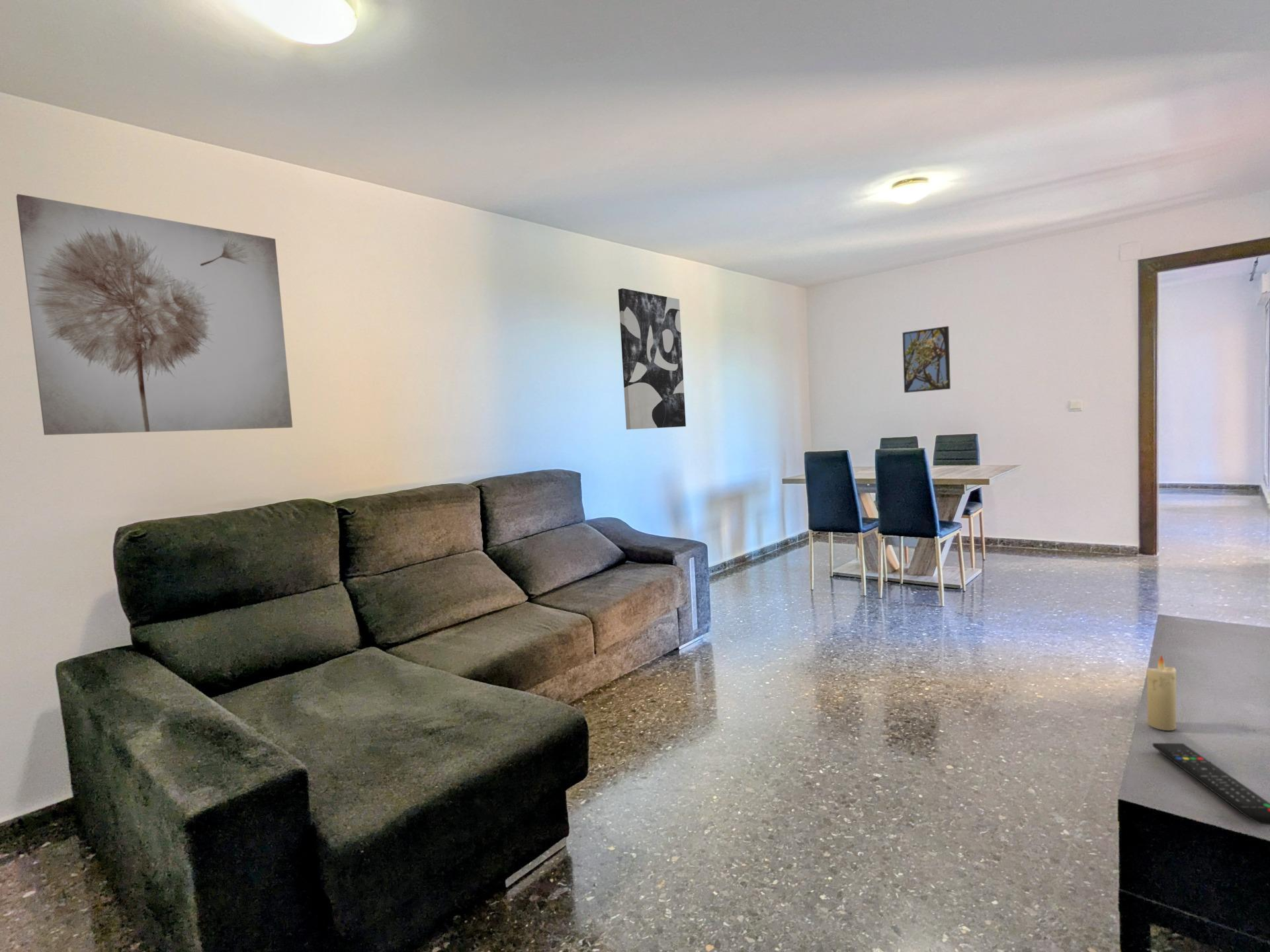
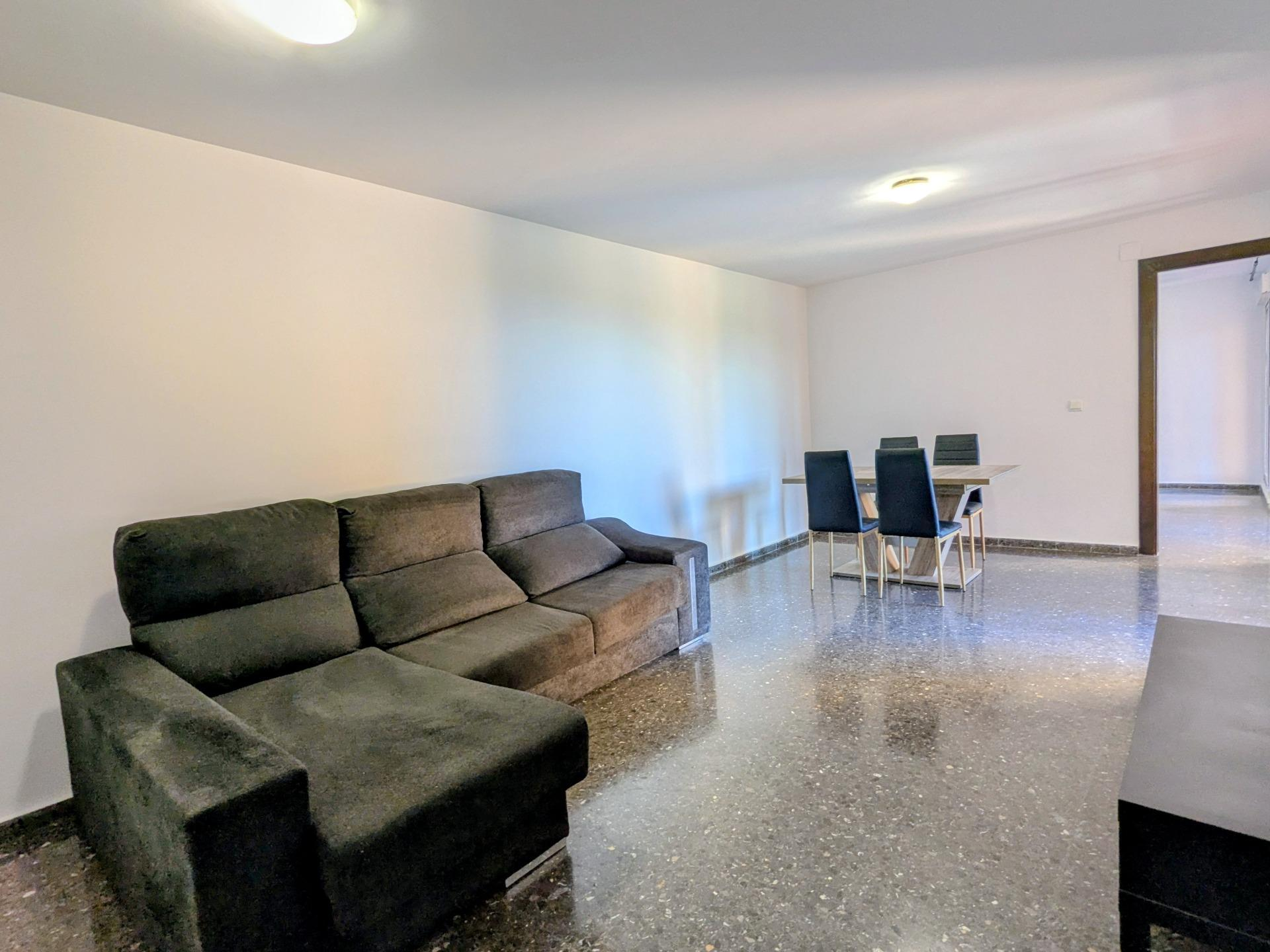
- remote control [1152,742,1270,826]
- candle [1146,654,1177,731]
- wall art [618,288,687,430]
- wall art [16,193,293,436]
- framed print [902,325,951,393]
